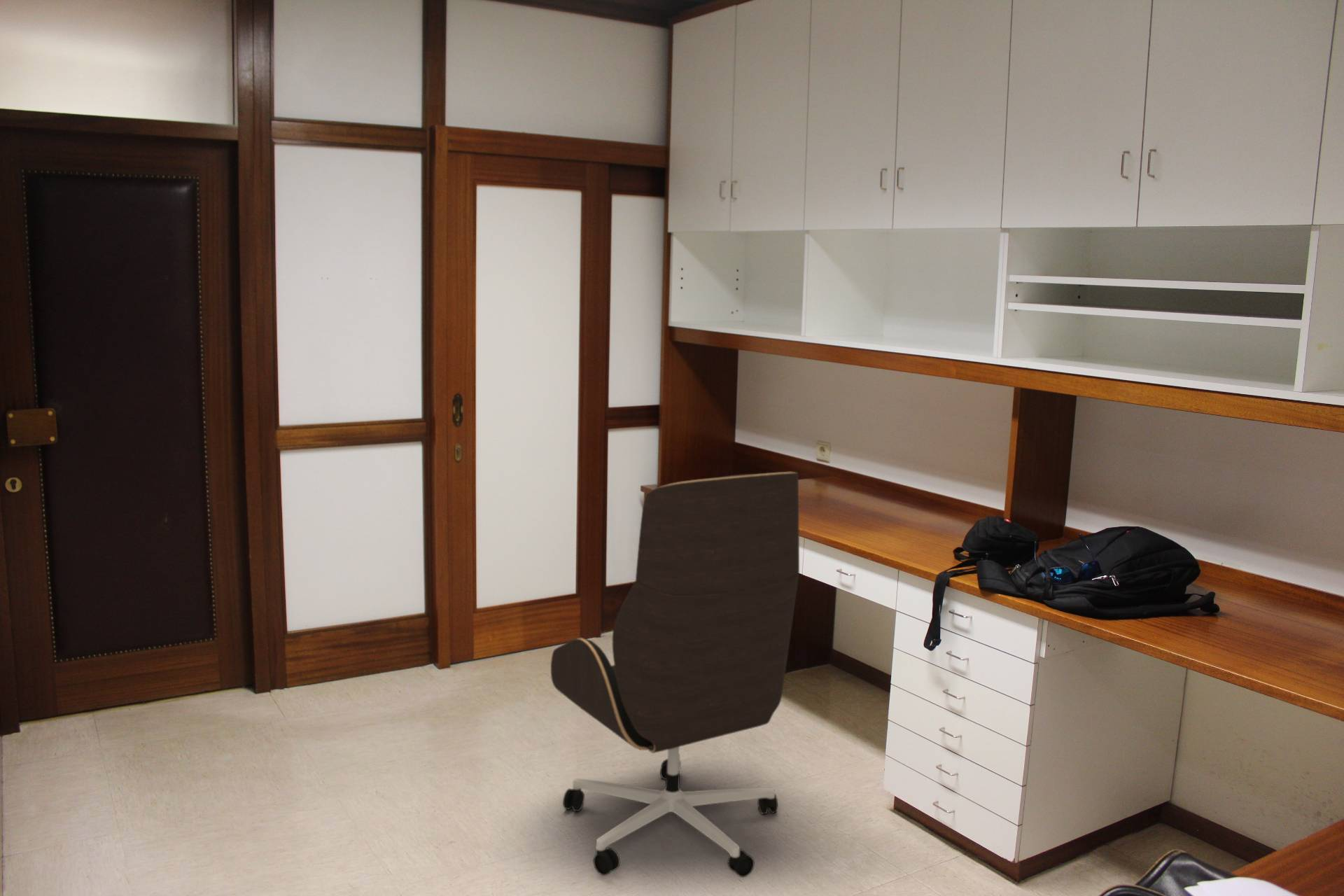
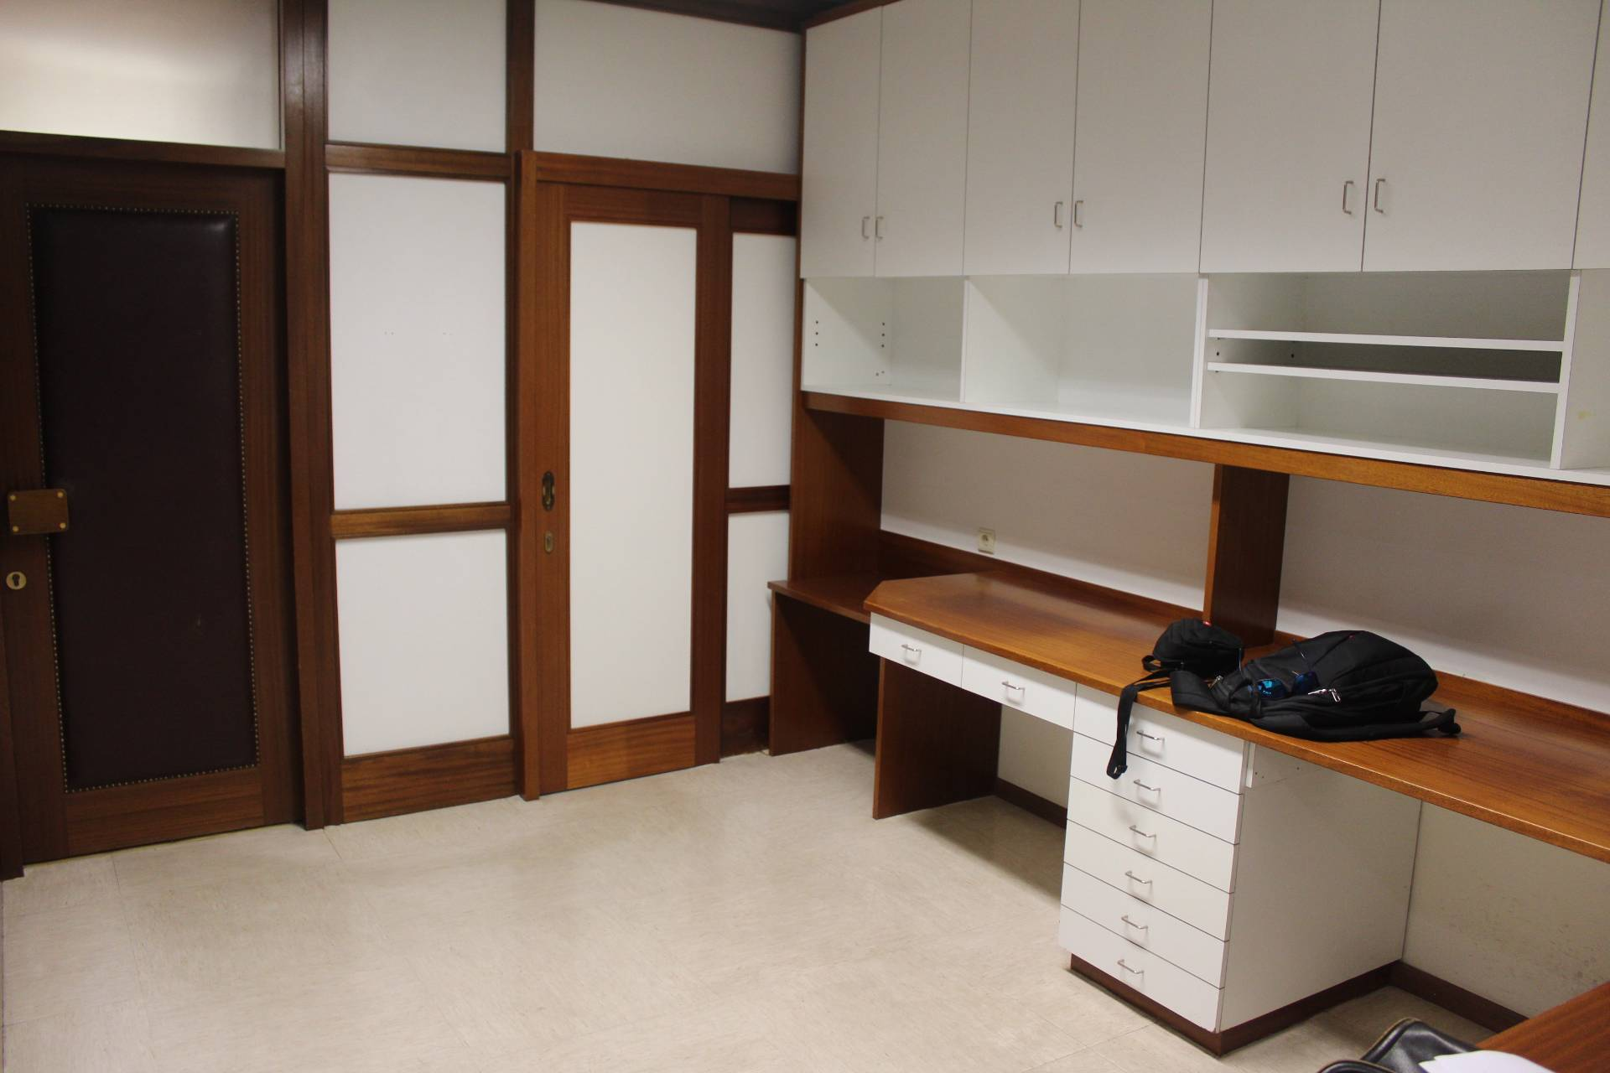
- office chair [550,470,800,878]
